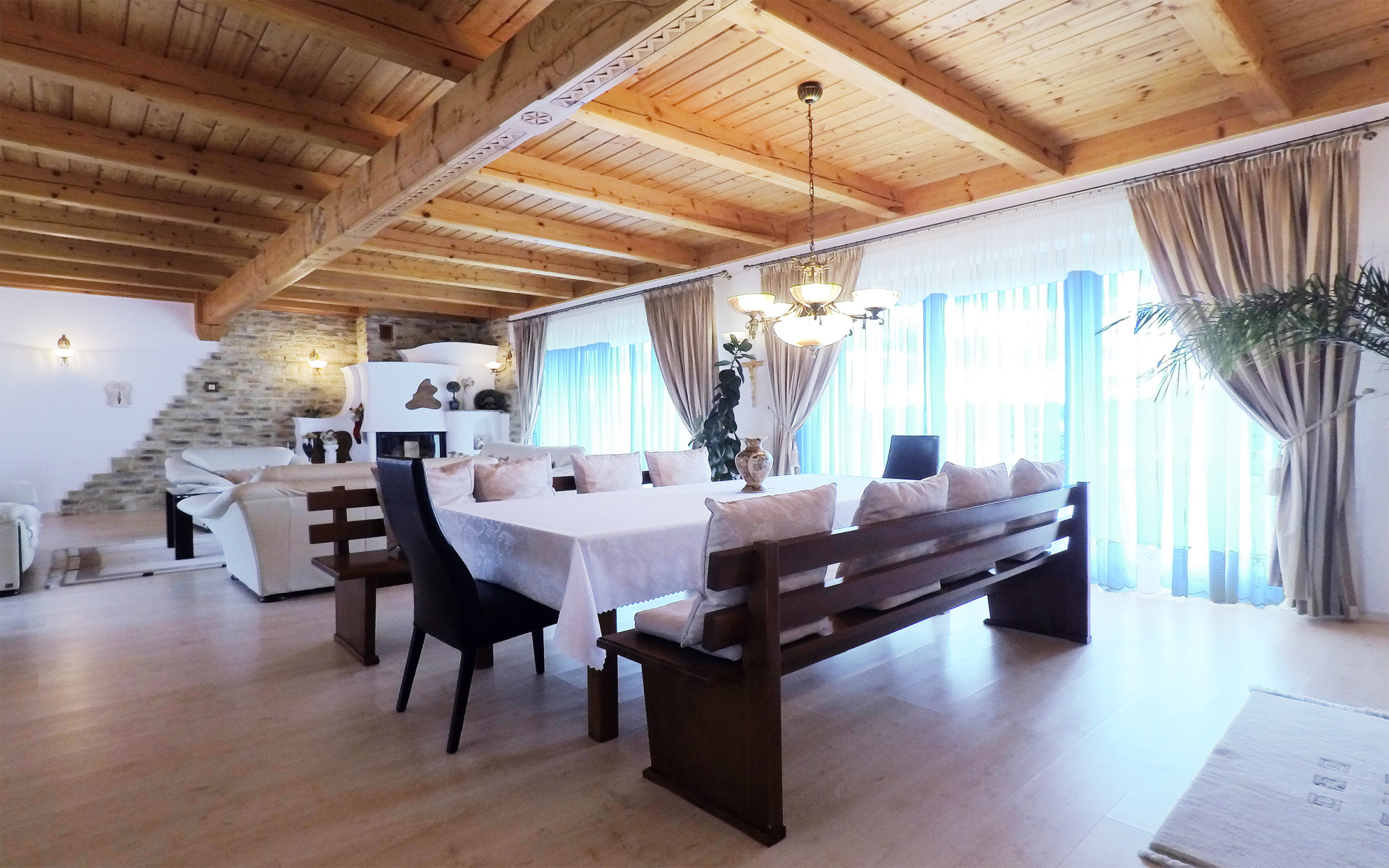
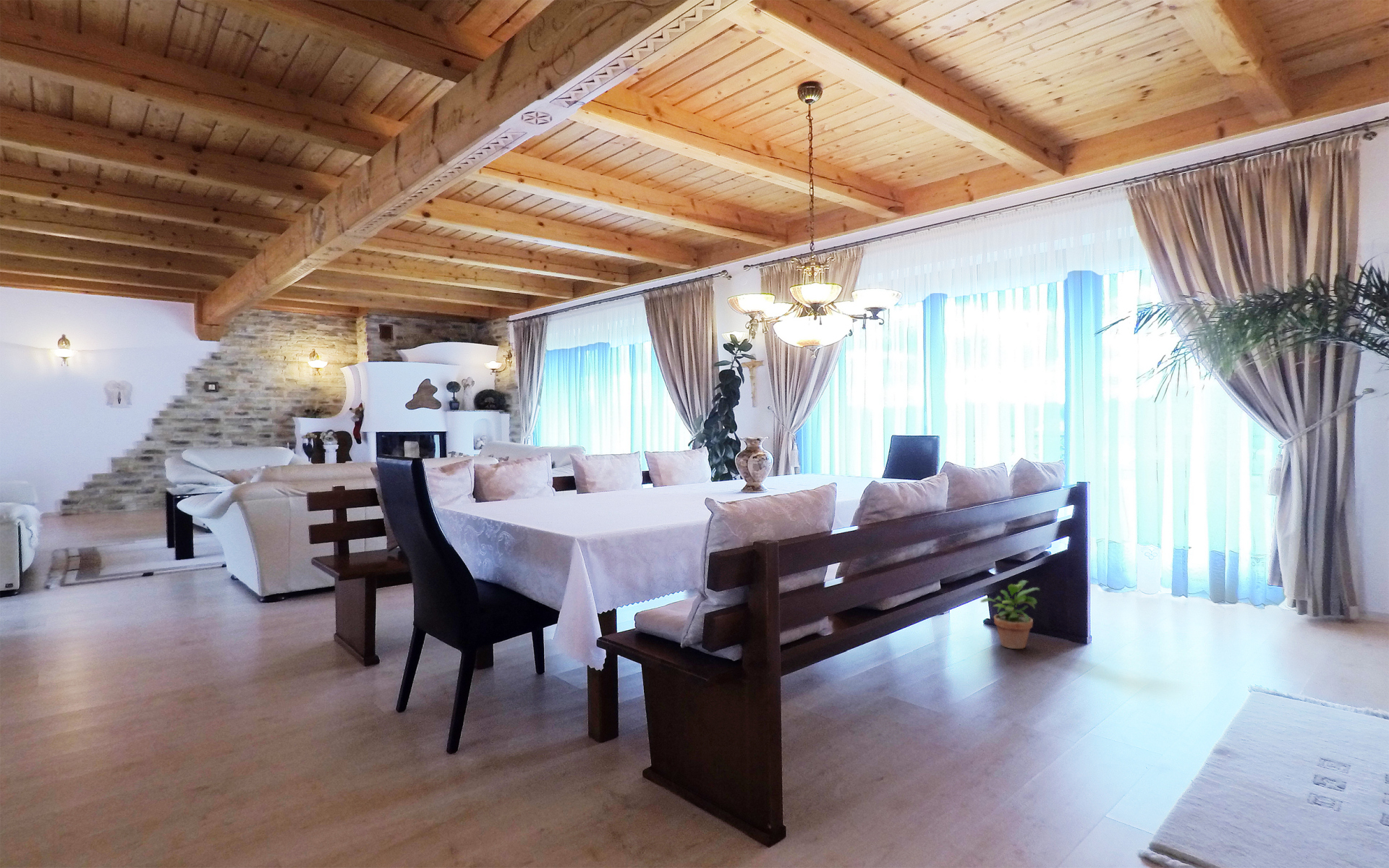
+ potted plant [980,579,1041,650]
